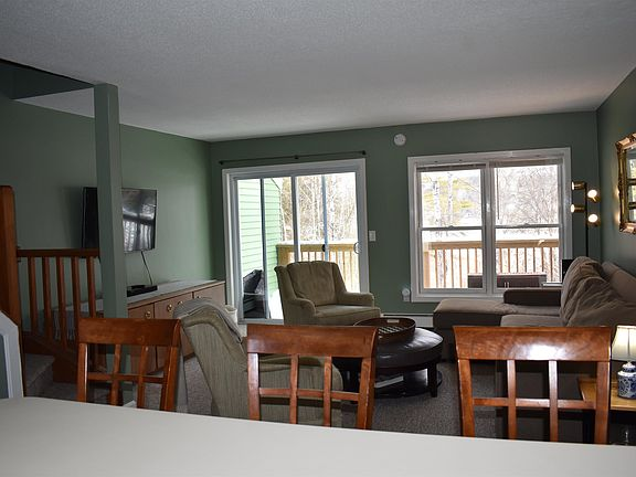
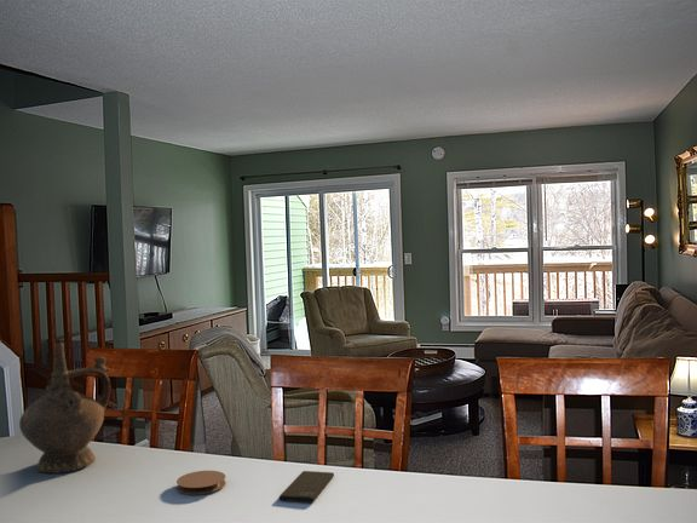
+ ceremonial vessel [18,341,111,475]
+ coaster [175,470,226,495]
+ smartphone [278,470,335,504]
